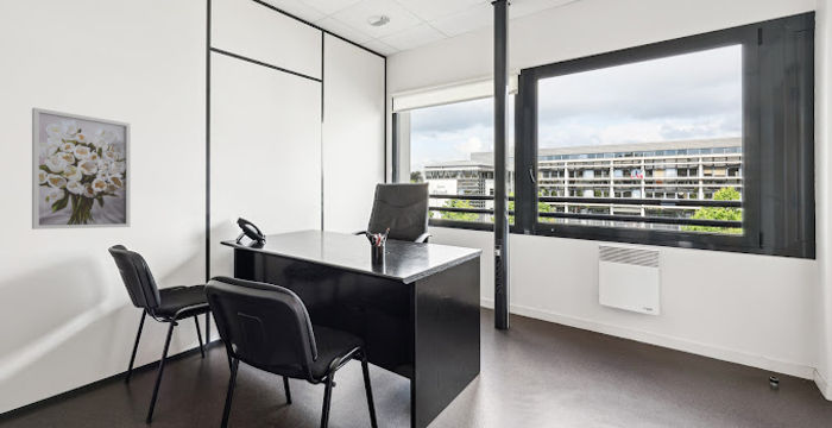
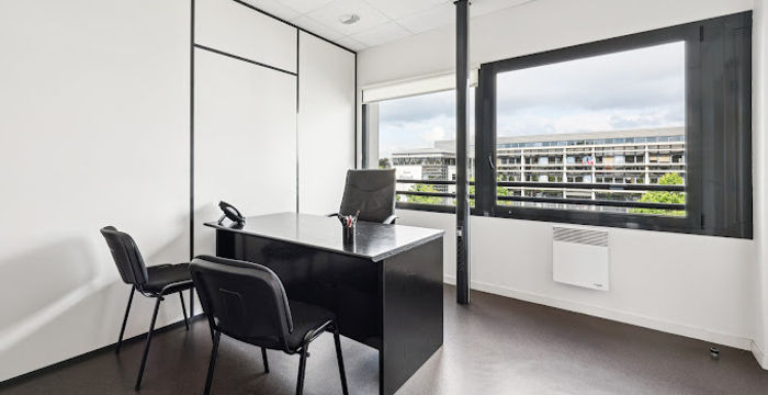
- wall art [31,107,132,231]
